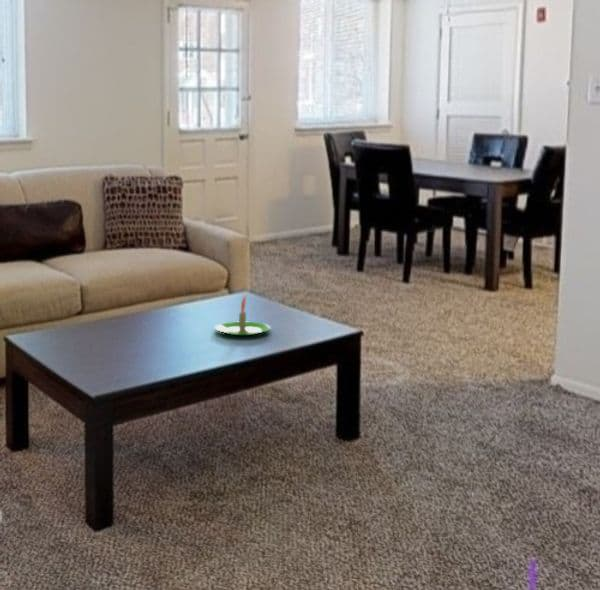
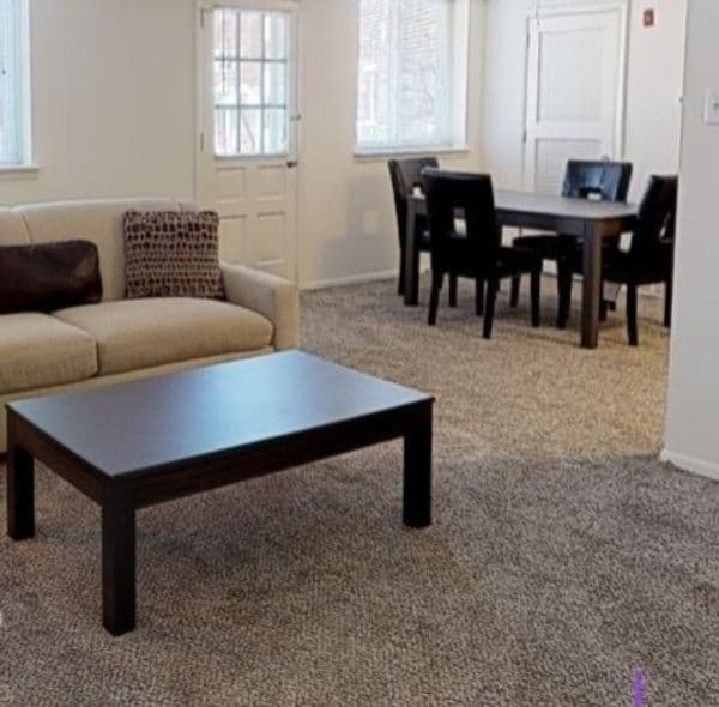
- candle [213,295,272,336]
